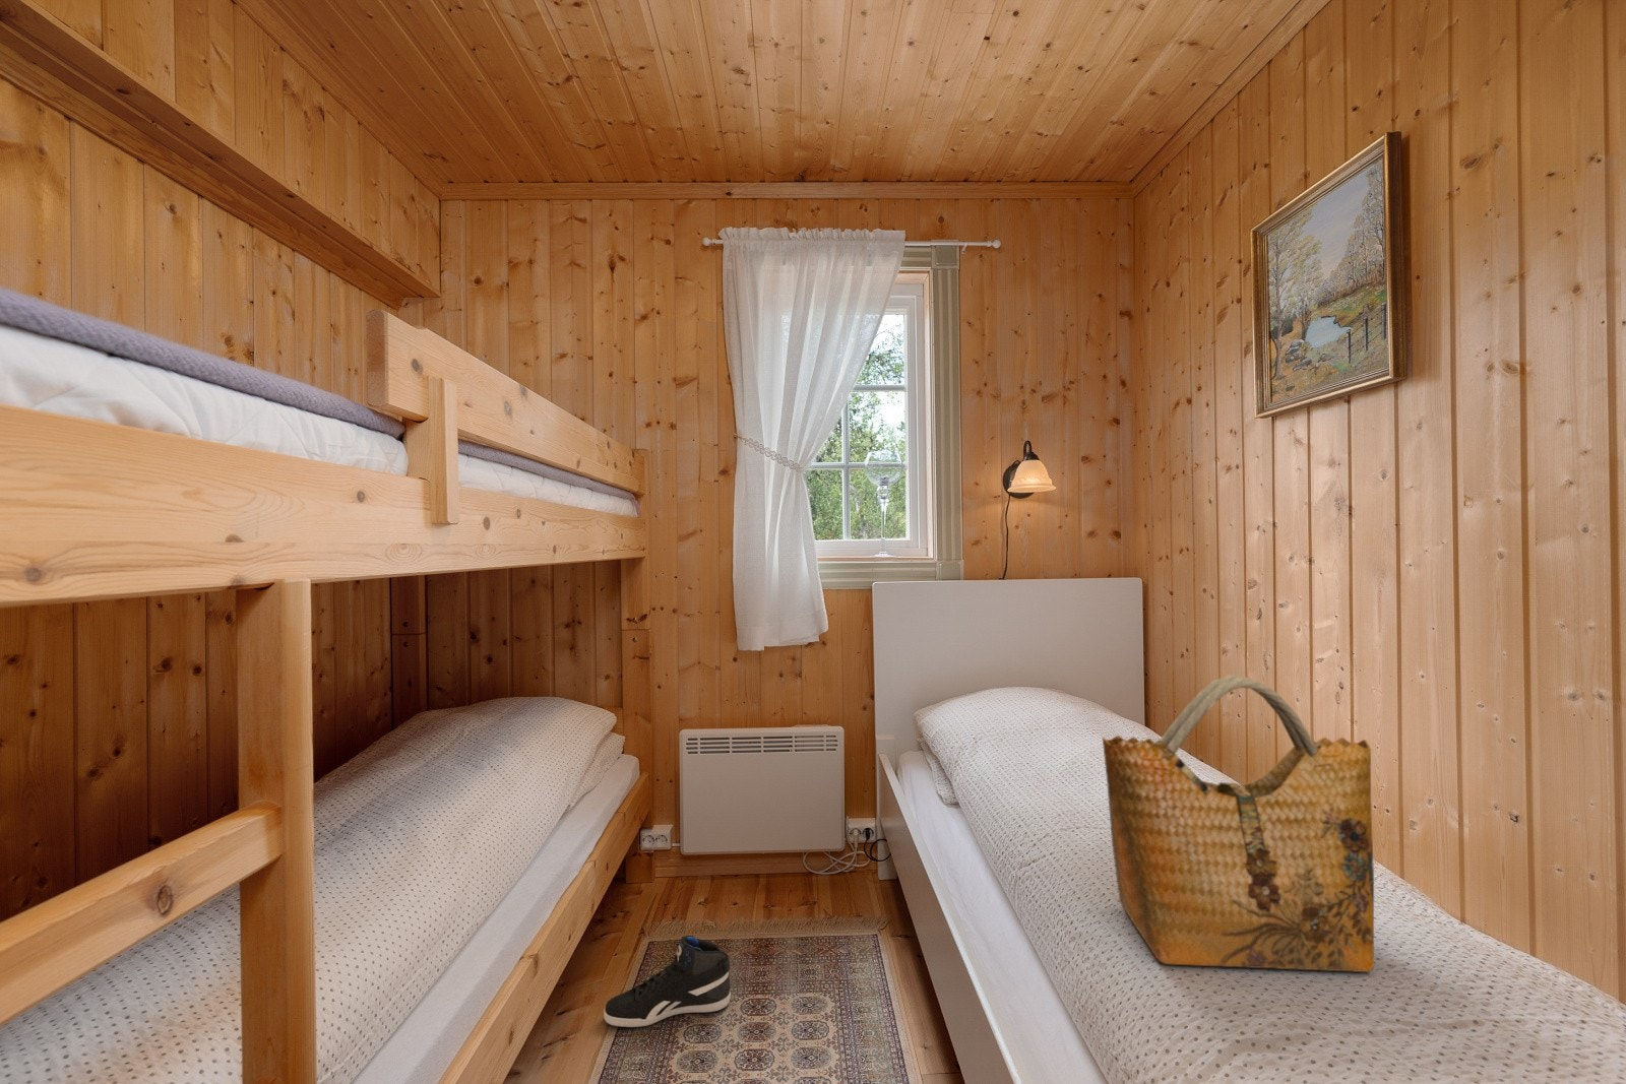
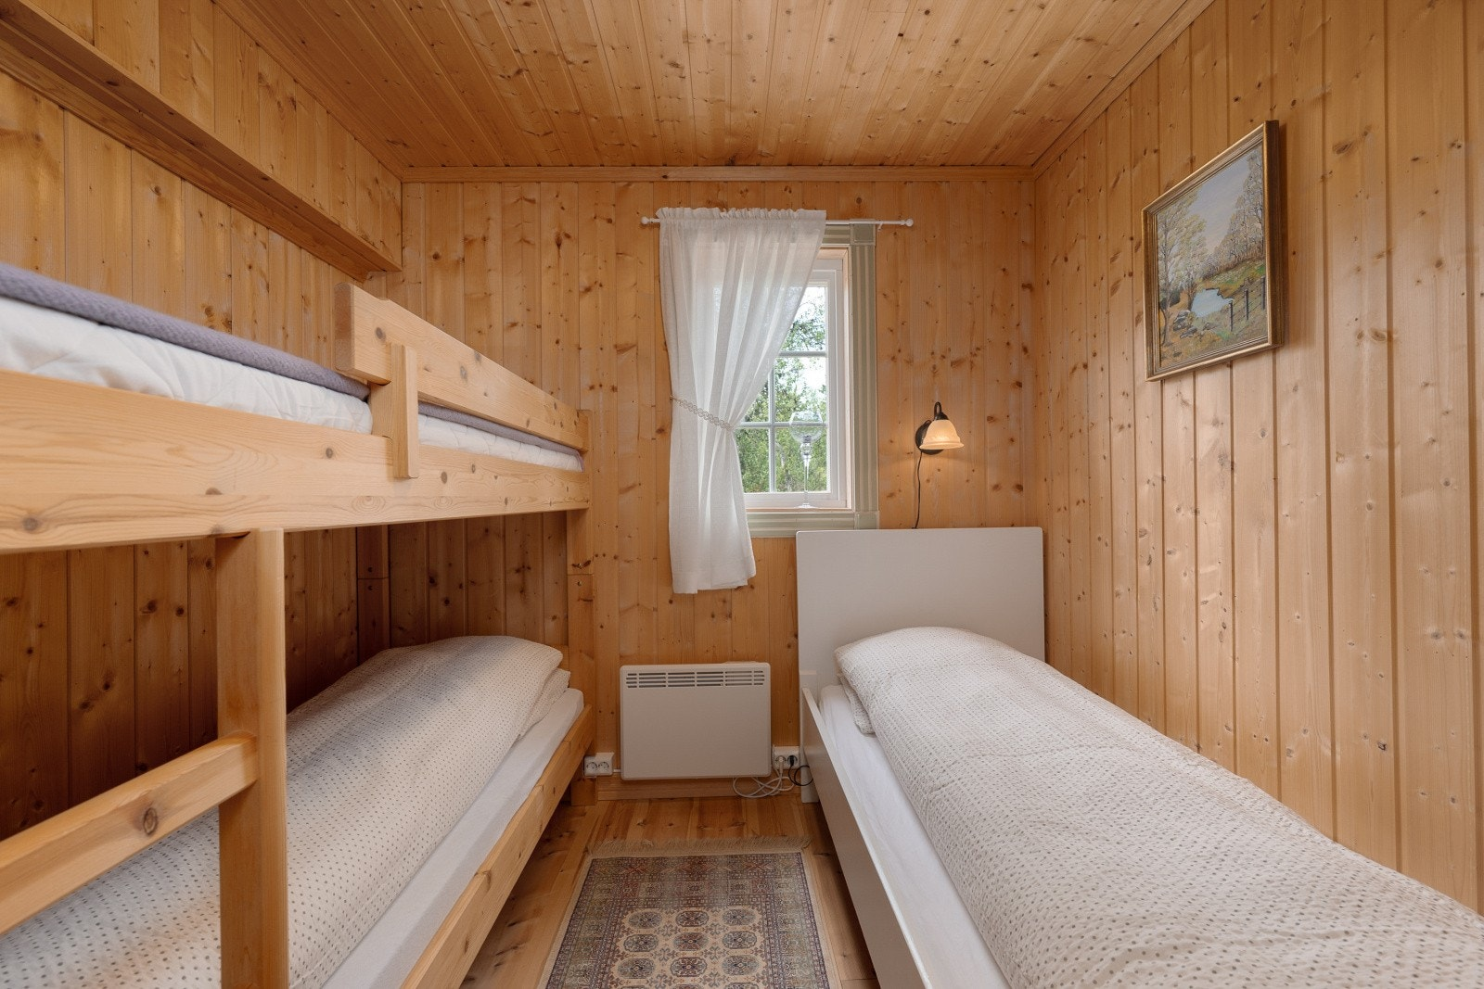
- grocery bag [1102,675,1376,973]
- sneaker [602,935,732,1028]
